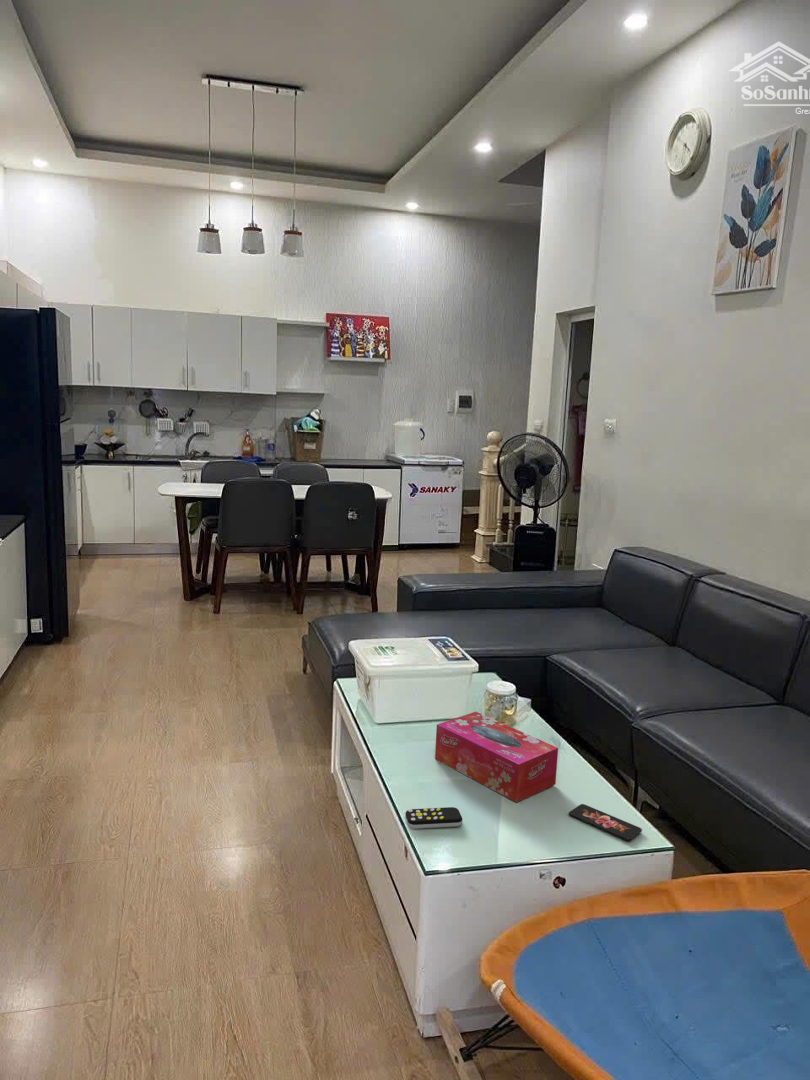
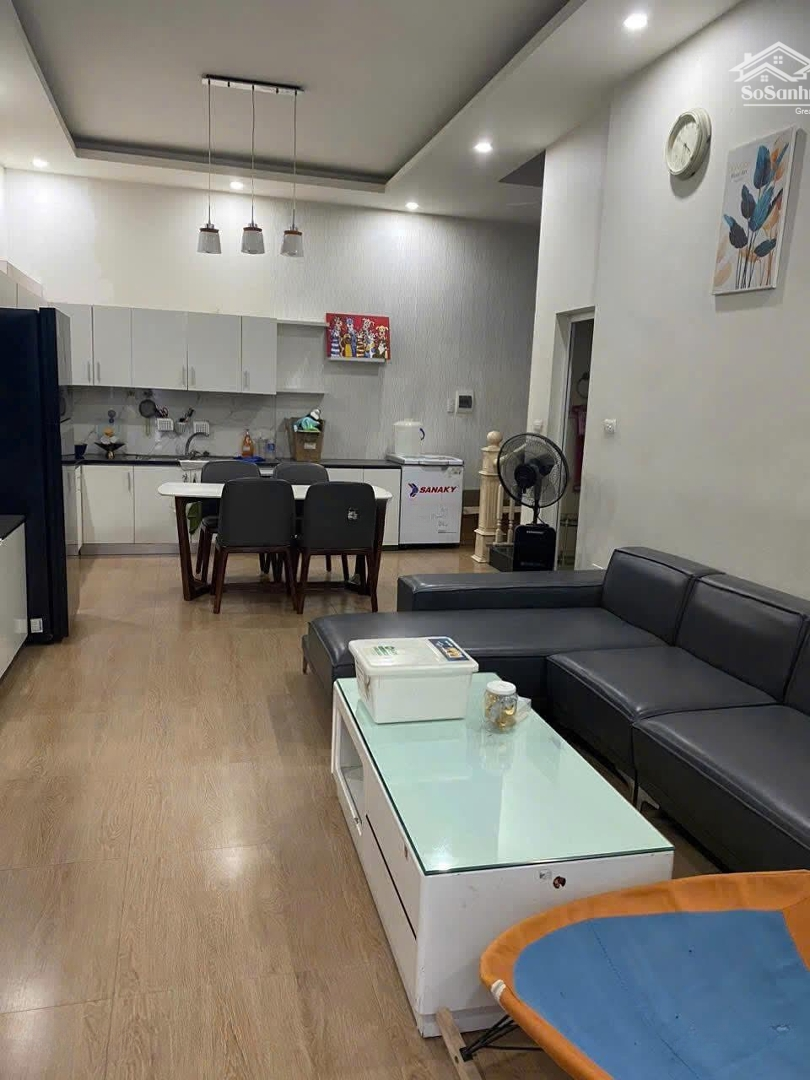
- smartphone [568,803,643,842]
- tissue box [434,711,559,803]
- remote control [404,806,463,830]
